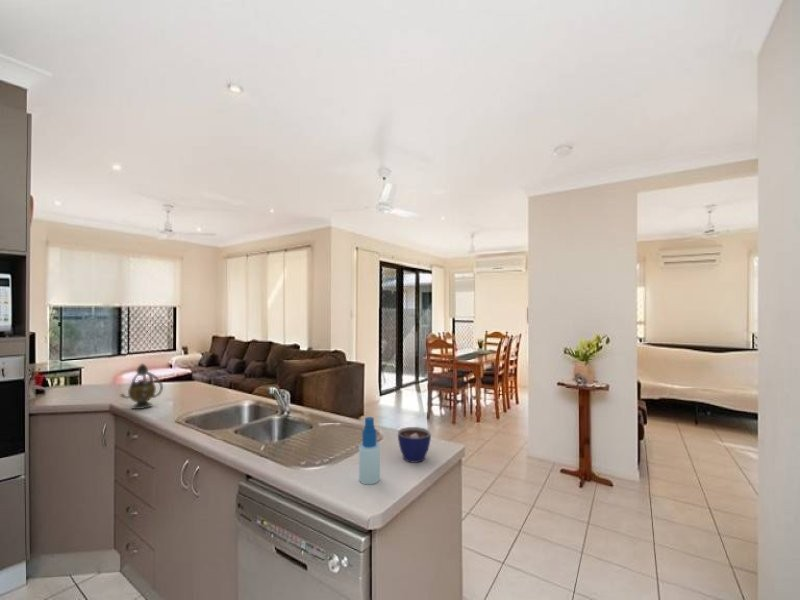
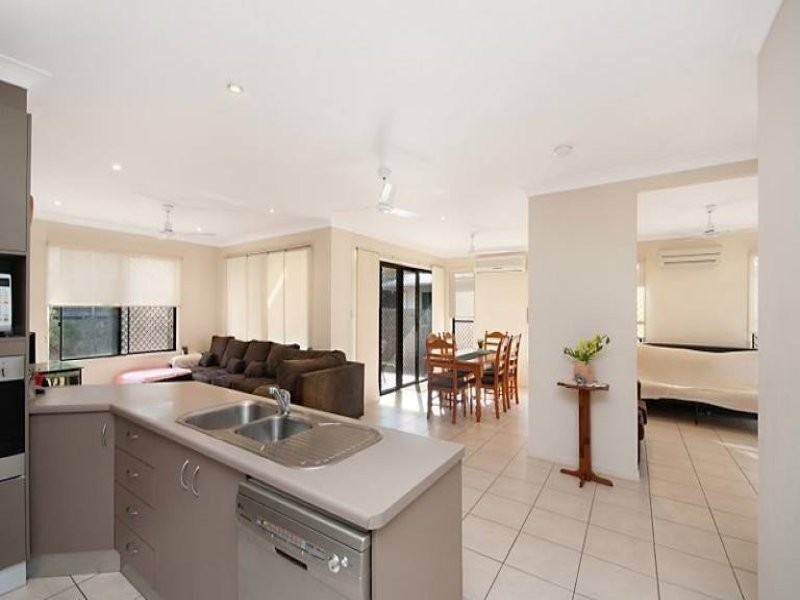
- spray bottle [358,416,381,485]
- cup [397,426,432,464]
- teapot [119,362,164,410]
